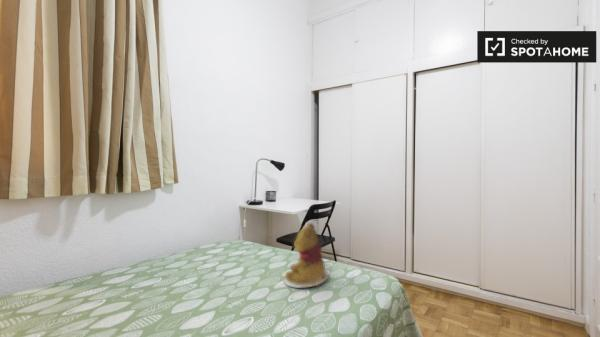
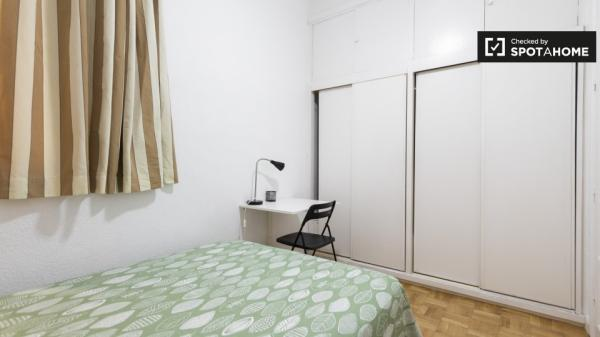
- teddy bear [283,222,333,289]
